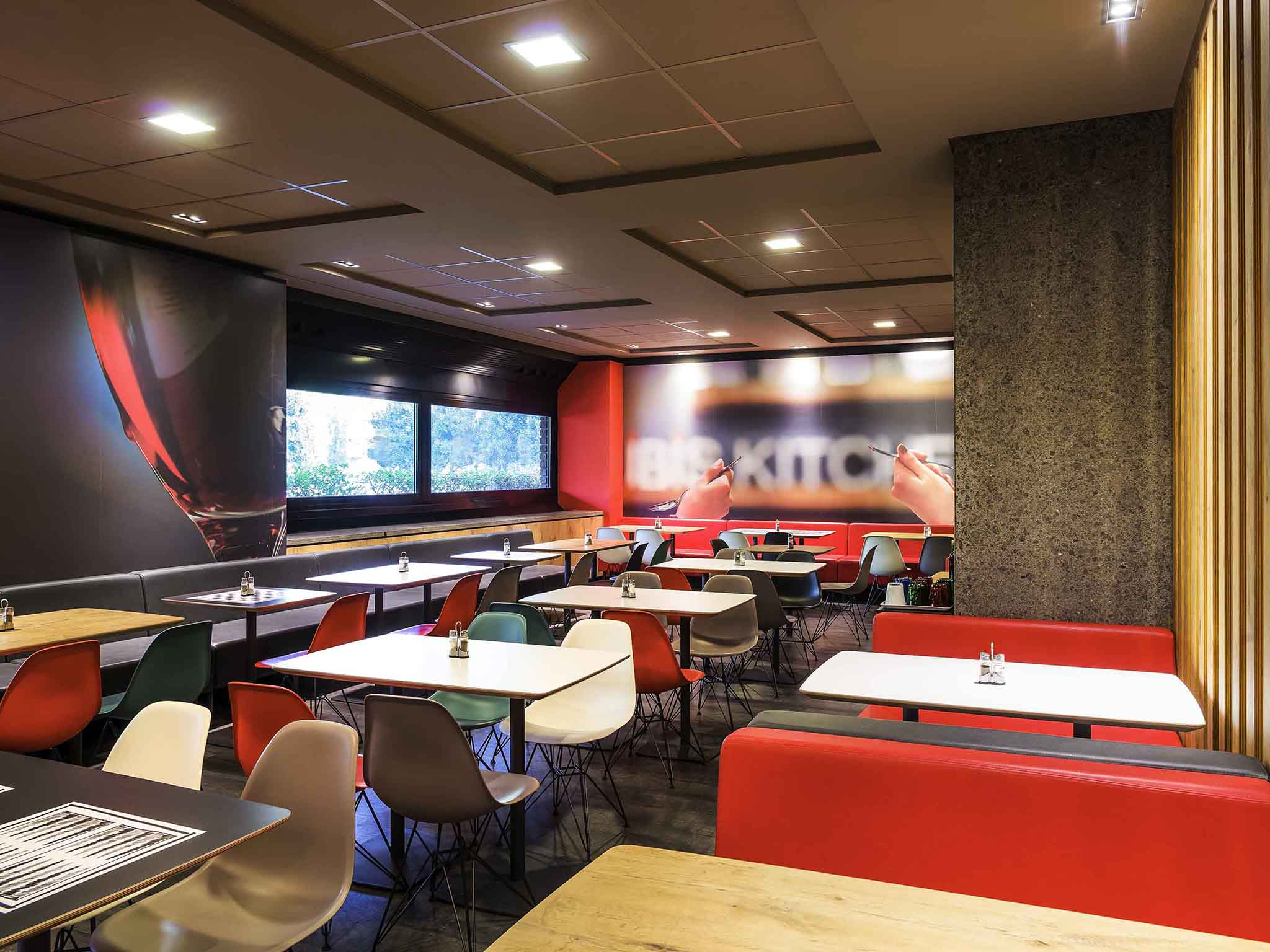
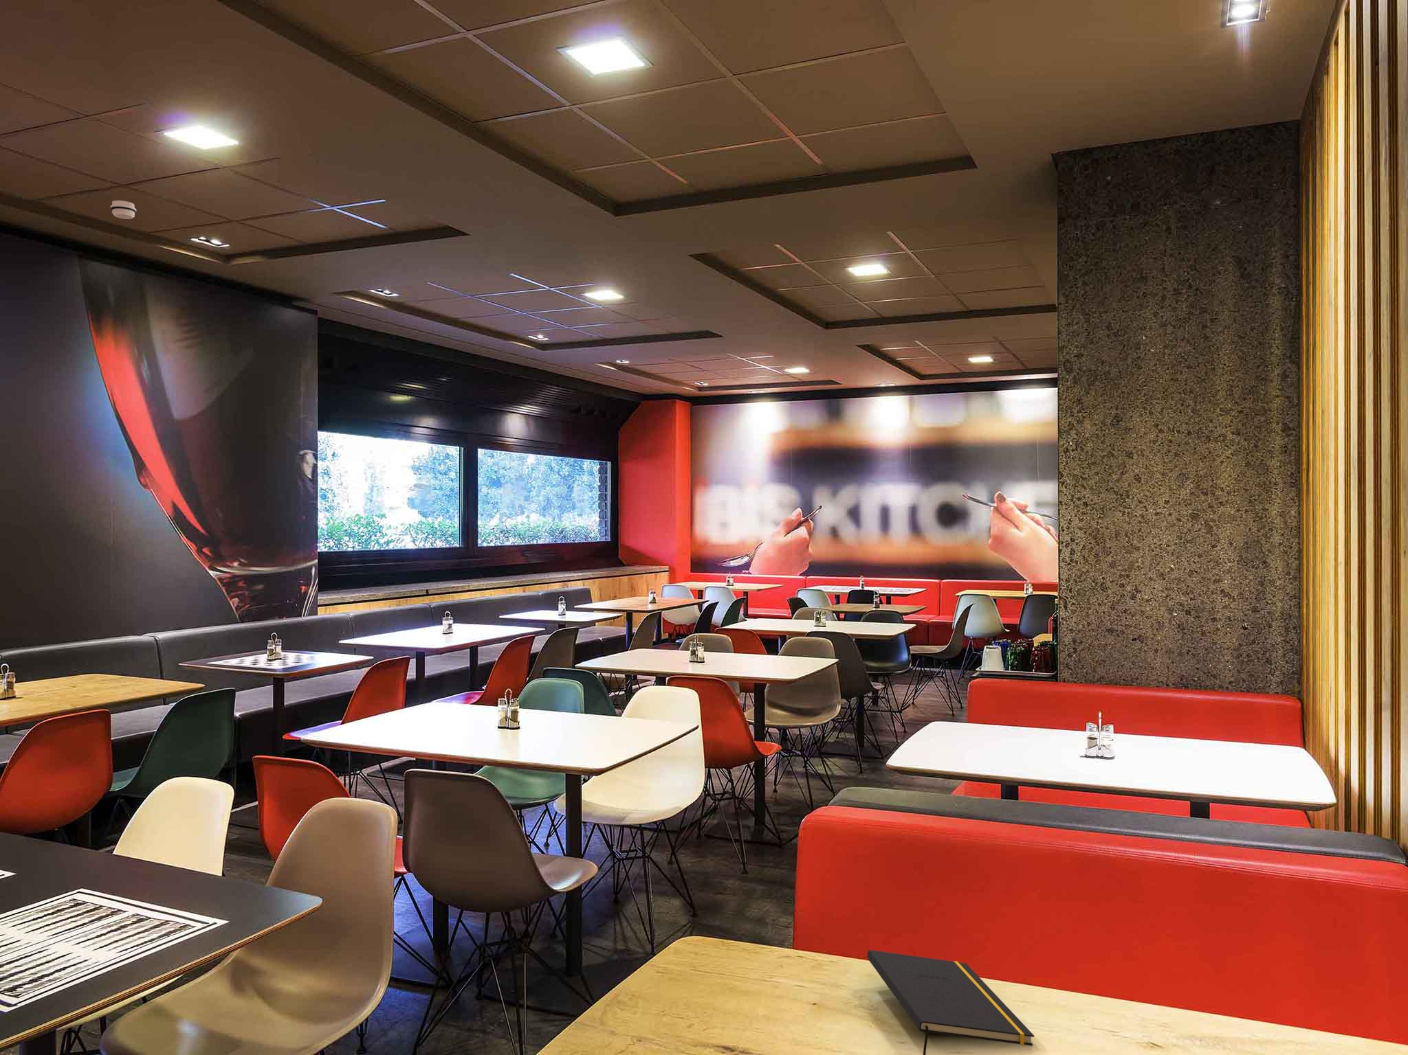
+ smoke detector [110,199,136,219]
+ notepad [866,950,1034,1055]
